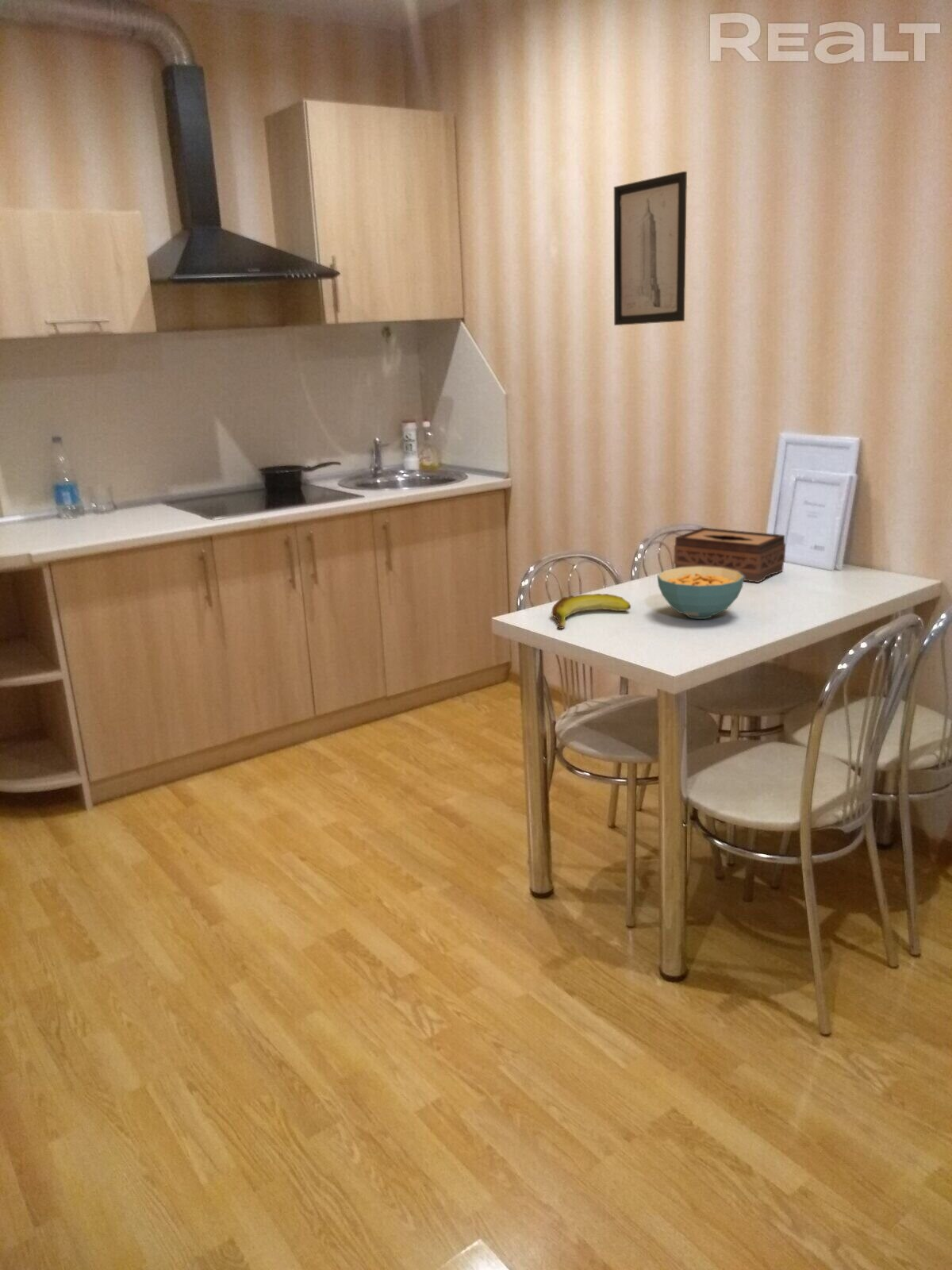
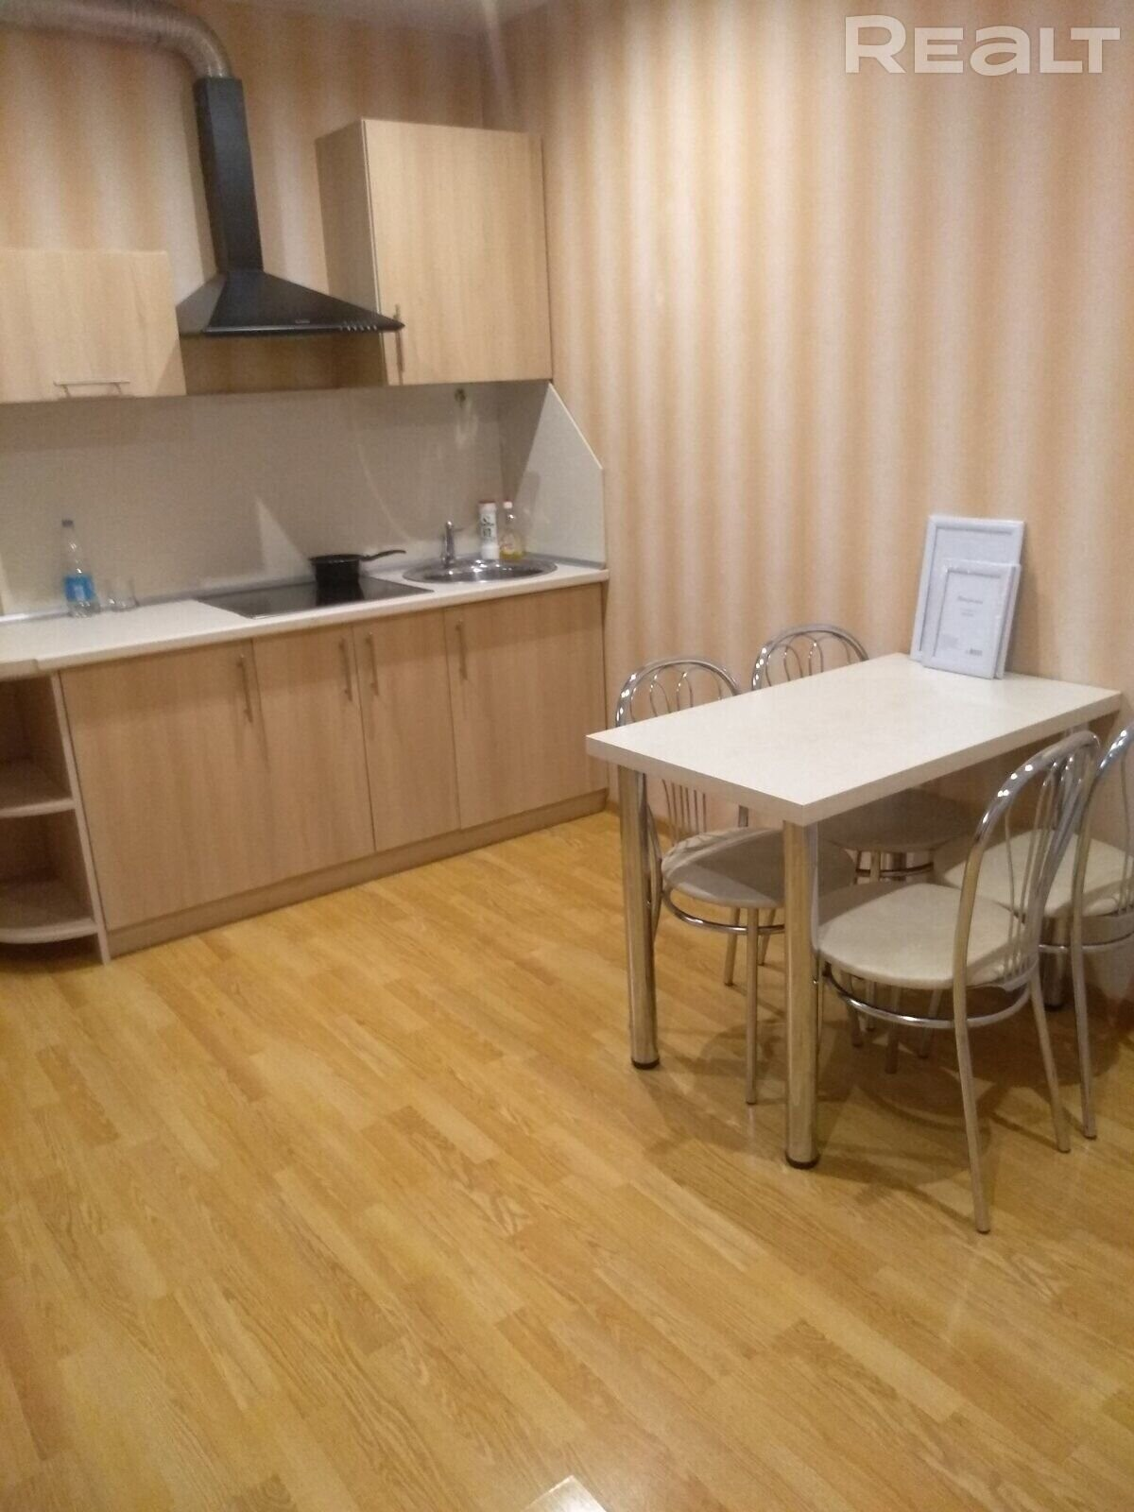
- cereal bowl [656,567,744,620]
- banana [551,593,631,629]
- wall art [613,171,688,326]
- tissue box [673,527,786,583]
